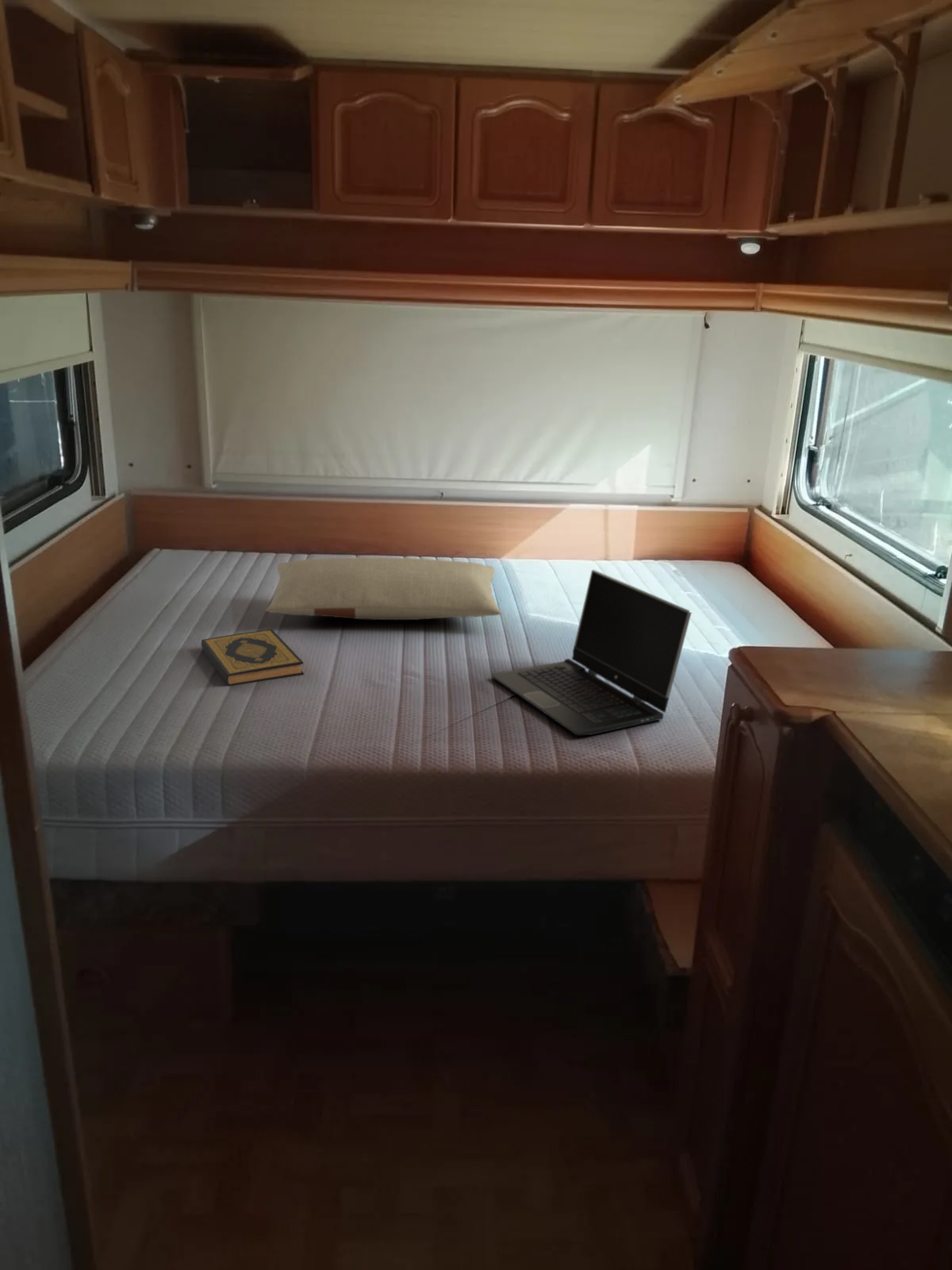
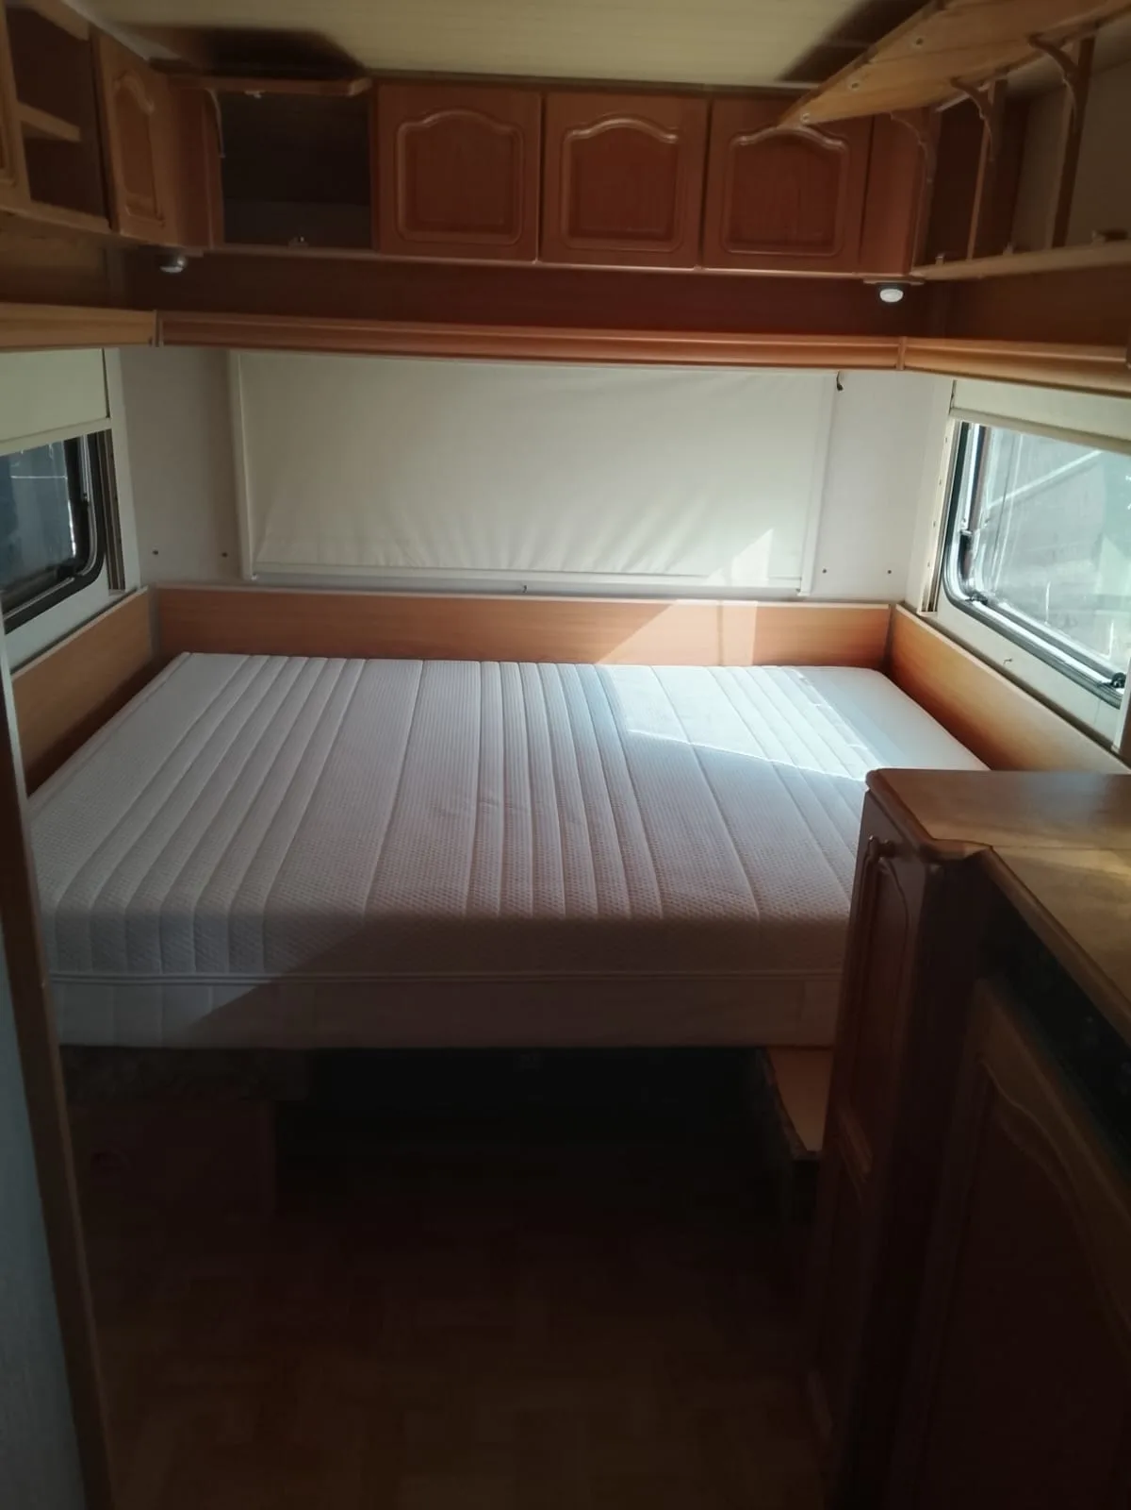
- hardback book [201,629,305,687]
- laptop computer [490,569,693,736]
- pillow [265,556,502,621]
